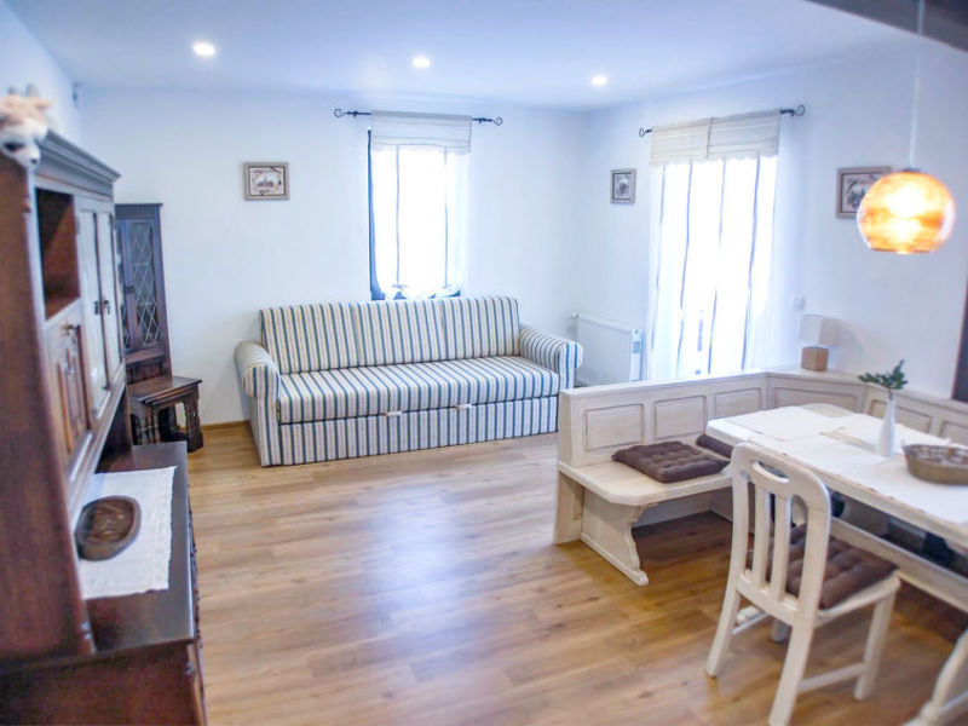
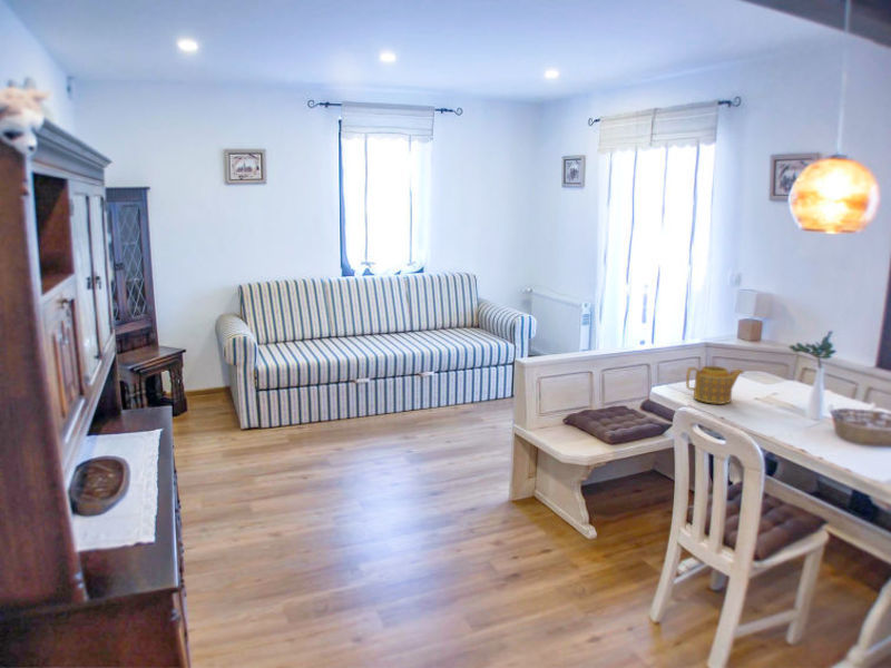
+ teapot [685,365,745,405]
